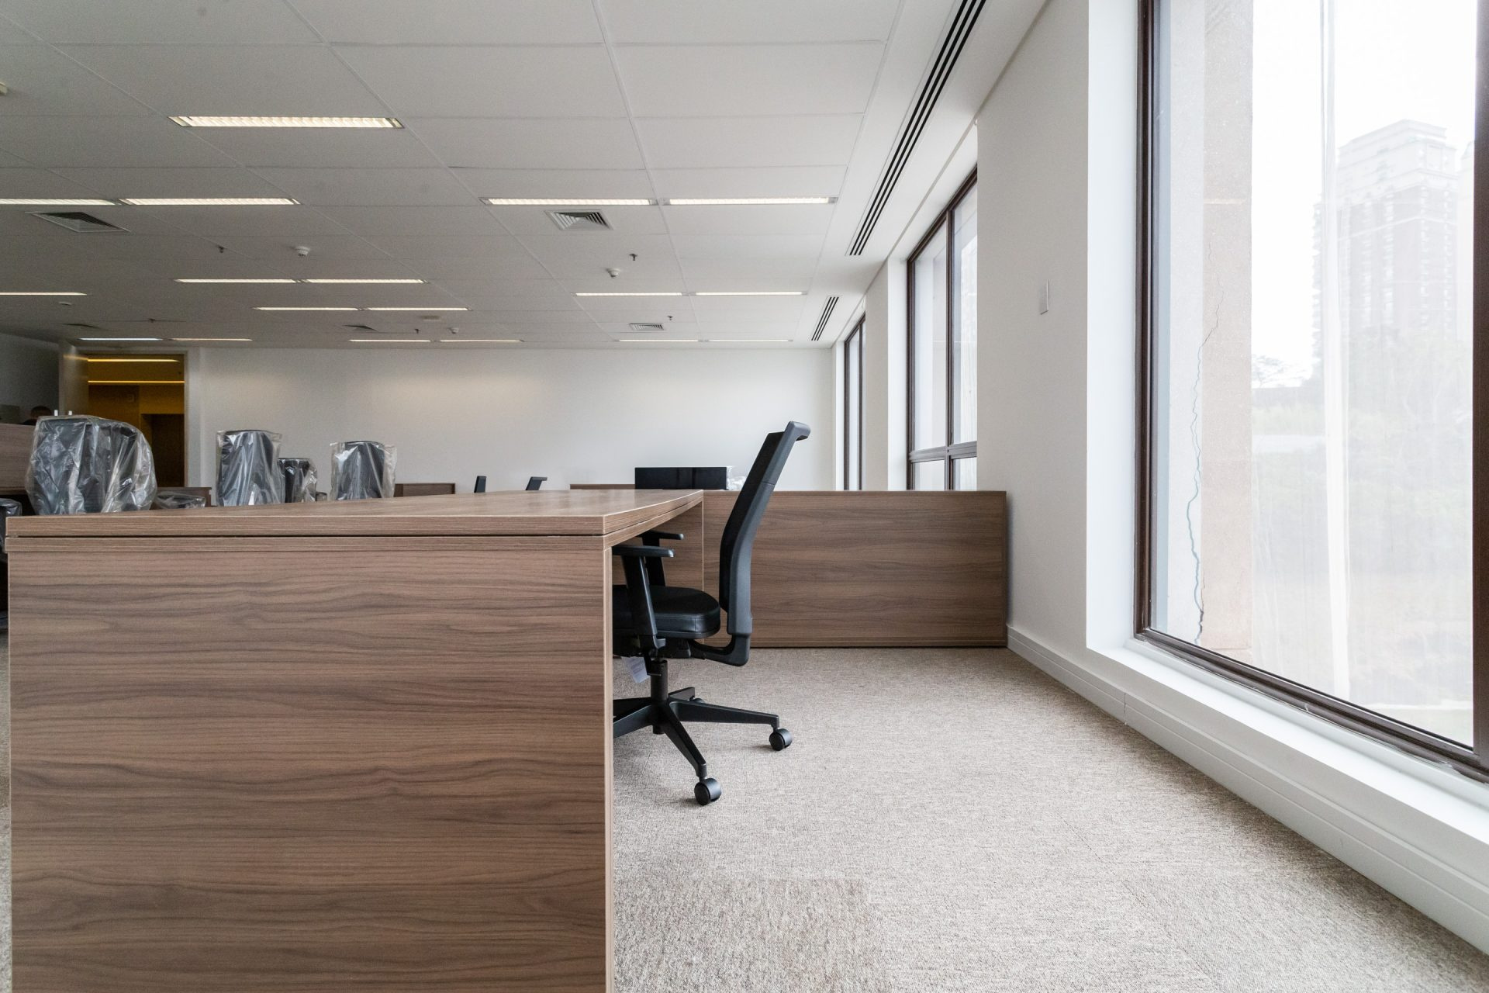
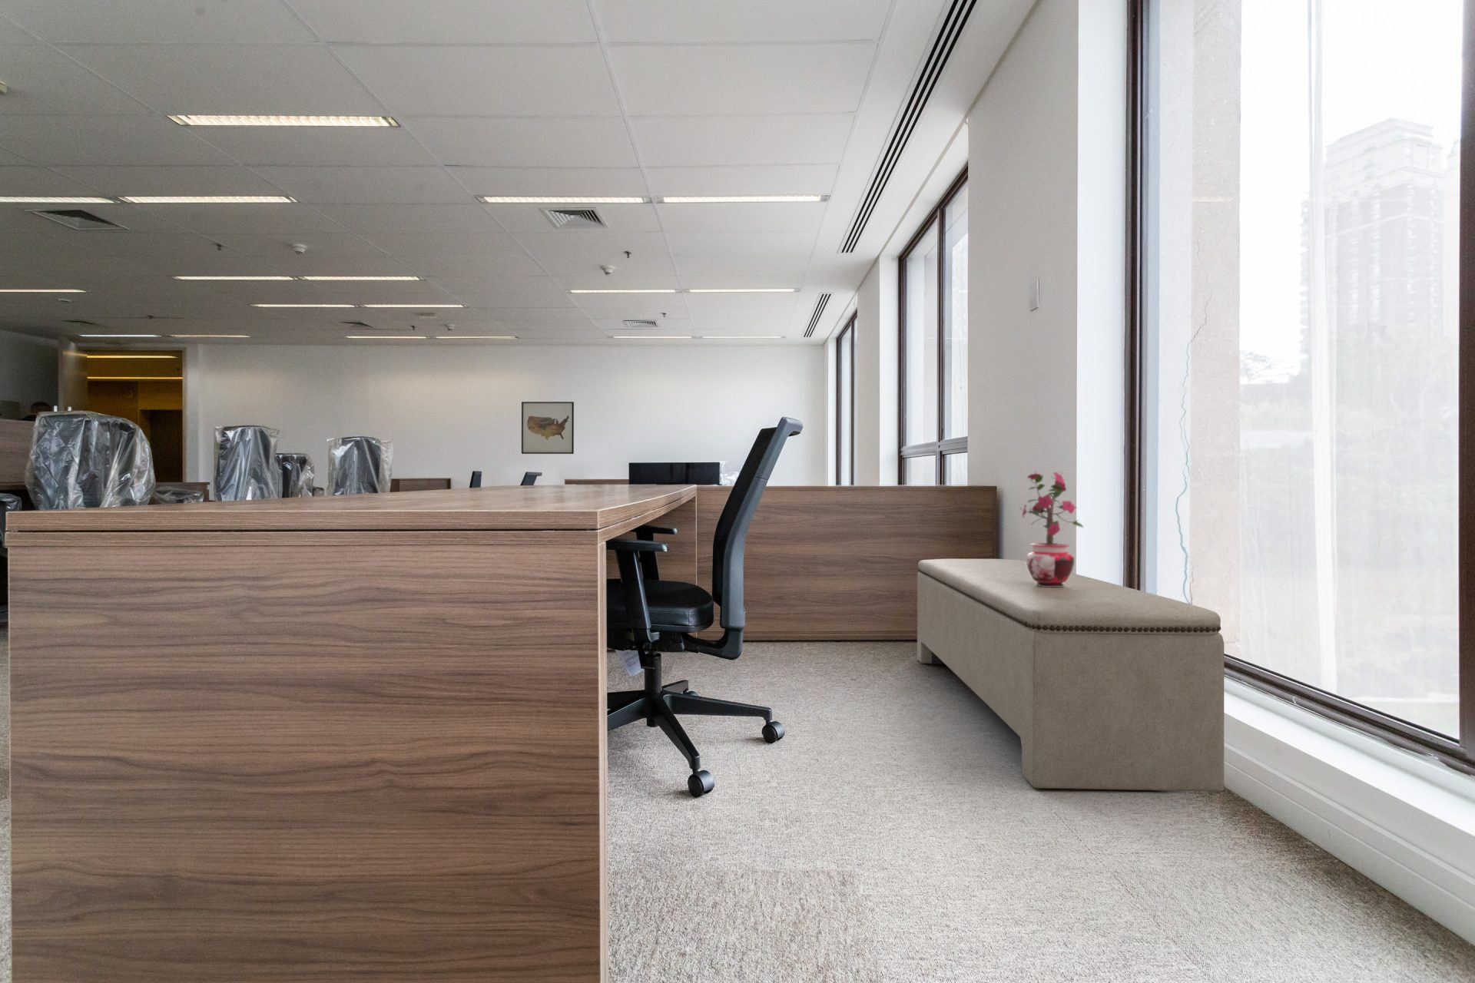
+ wall art [521,400,575,454]
+ potted plant [1018,470,1084,587]
+ bench [916,558,1225,792]
